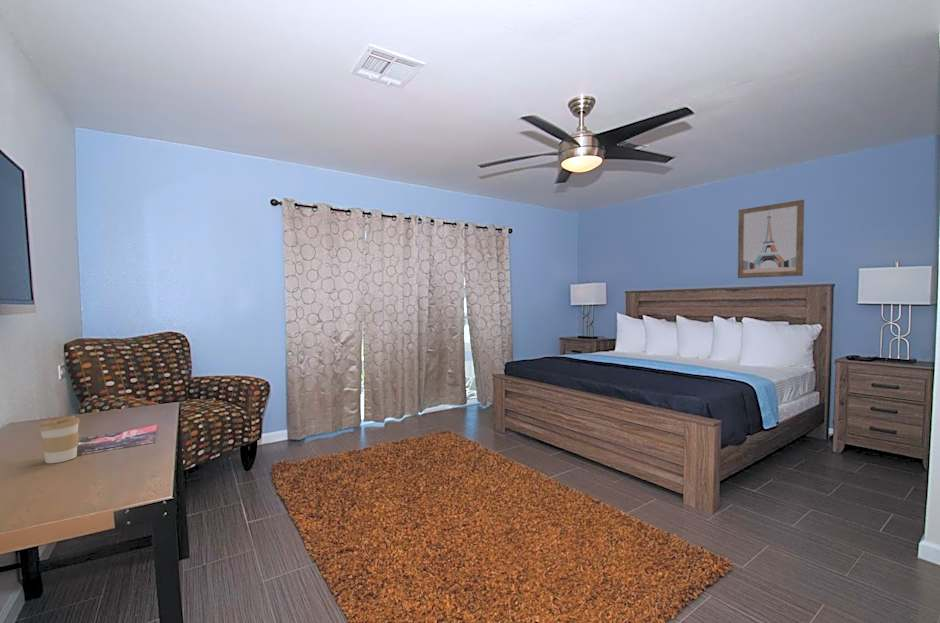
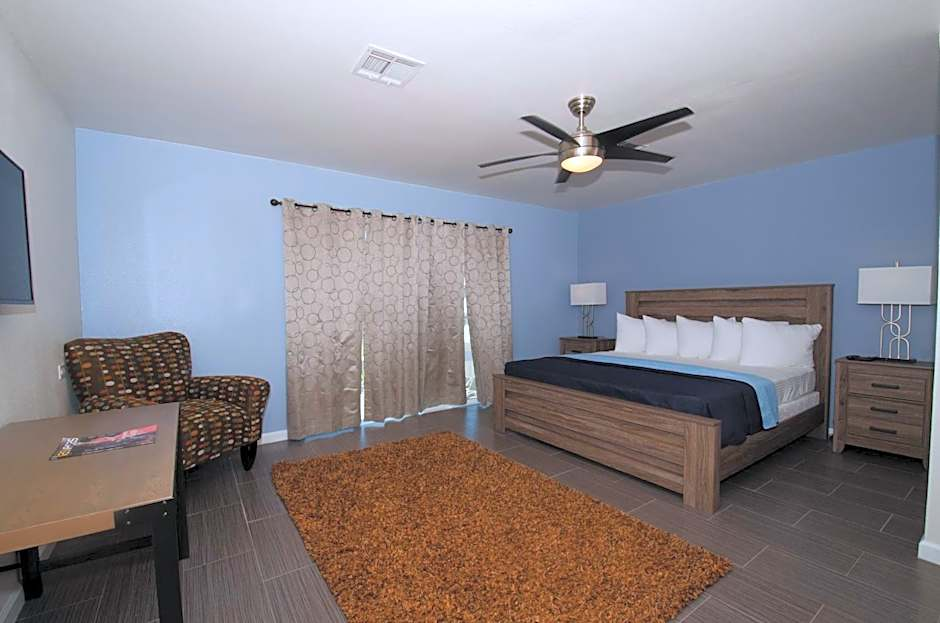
- wall art [737,199,805,279]
- coffee cup [37,415,81,464]
